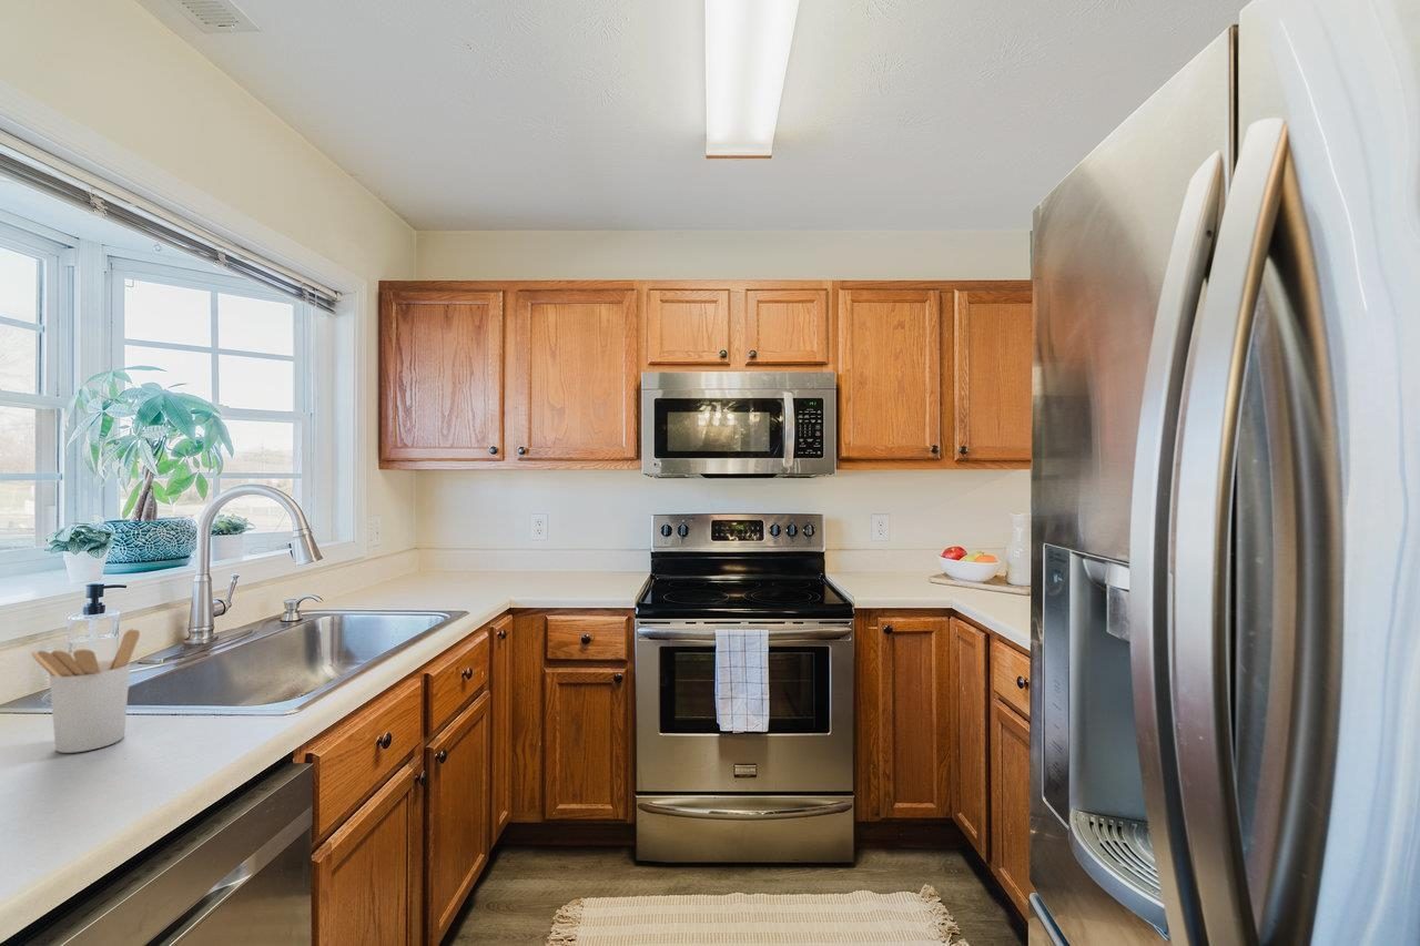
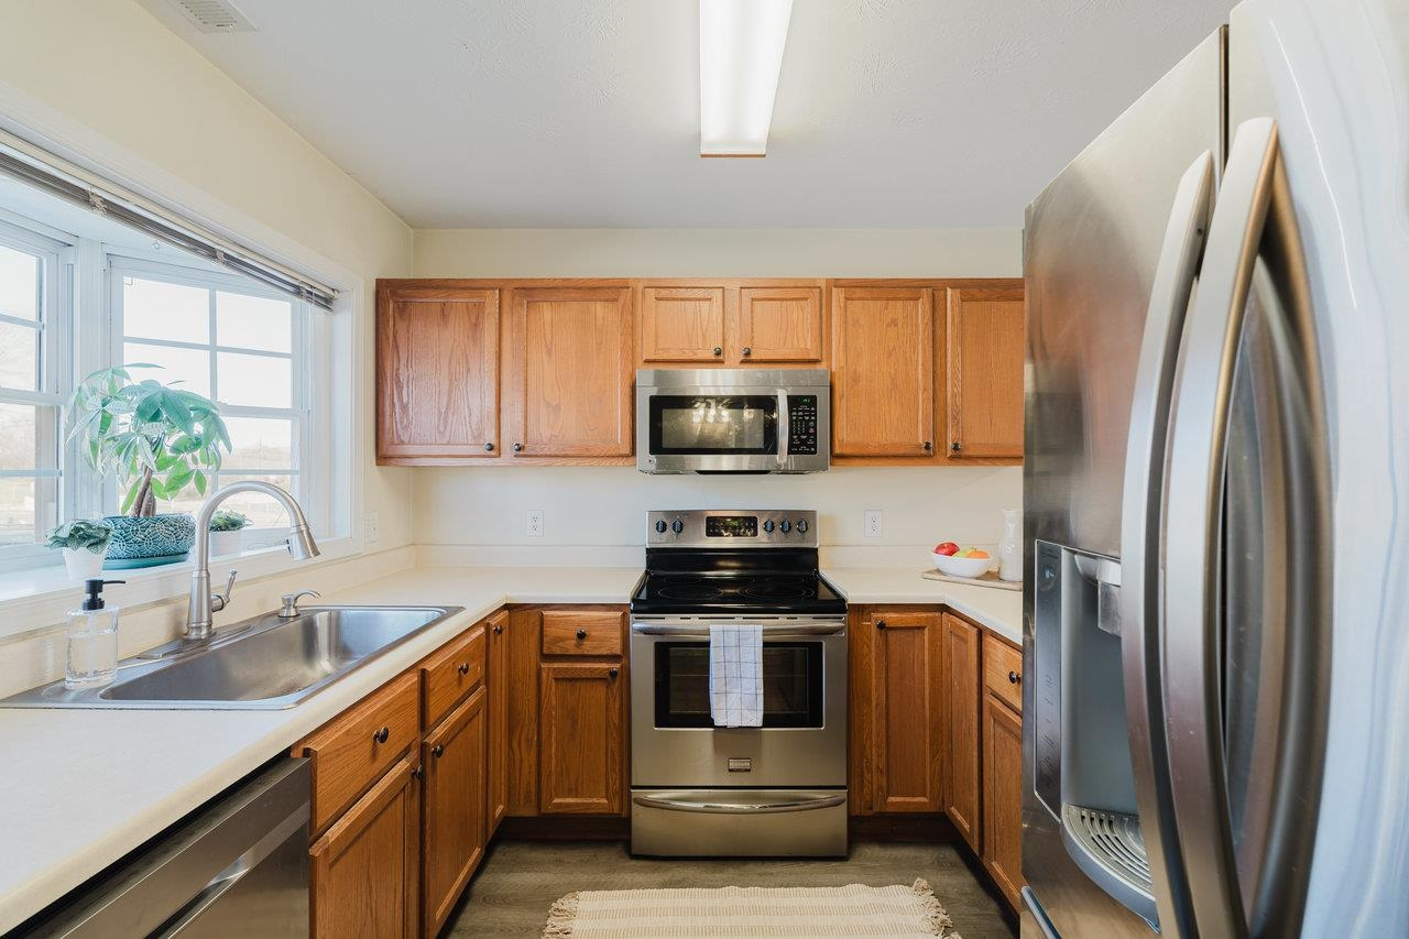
- utensil holder [31,628,141,754]
